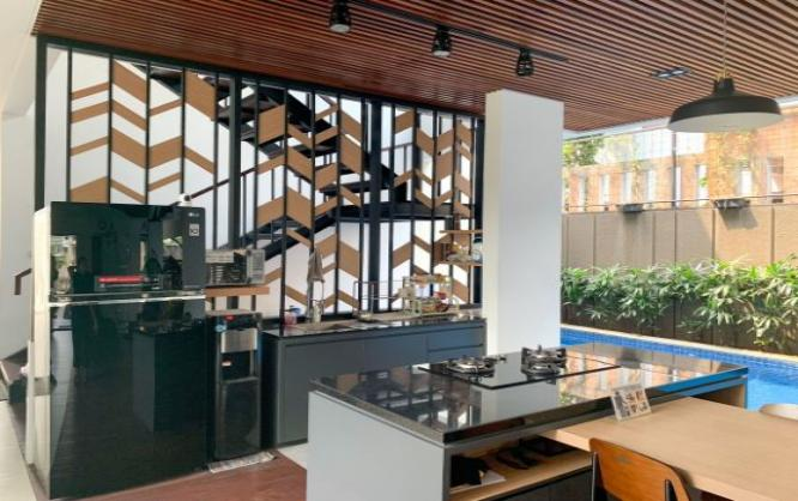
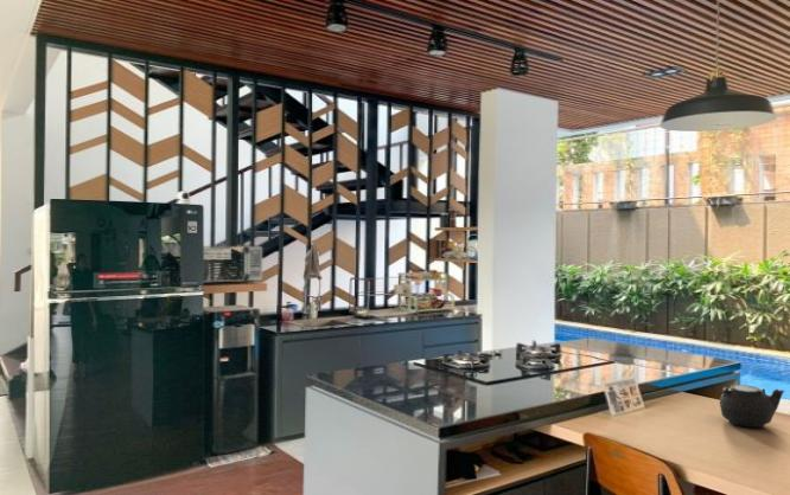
+ teapot [719,384,785,429]
